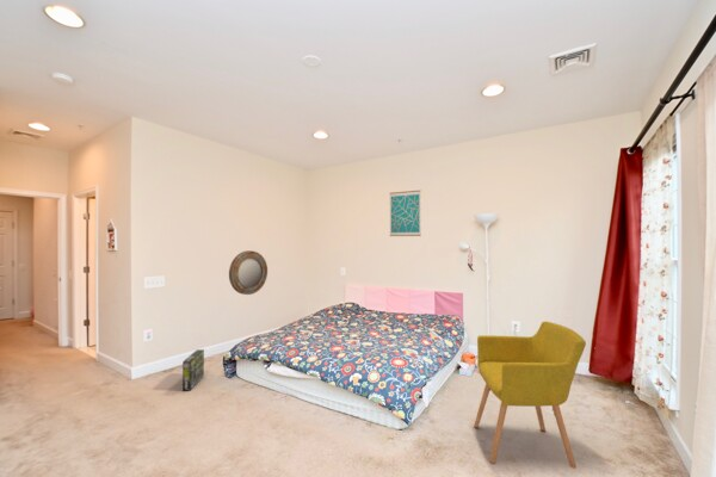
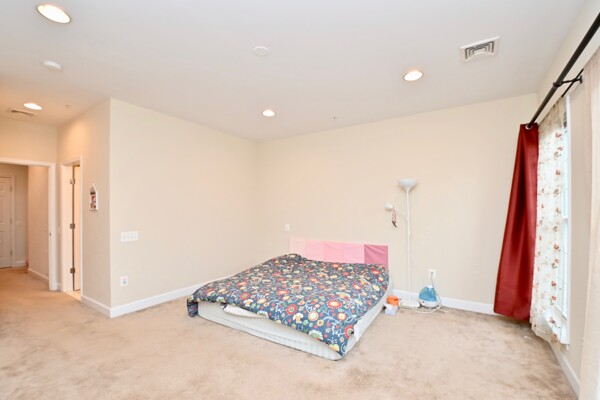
- wall art [389,190,422,237]
- home mirror [228,249,268,296]
- chair [473,321,587,470]
- box [181,348,205,392]
